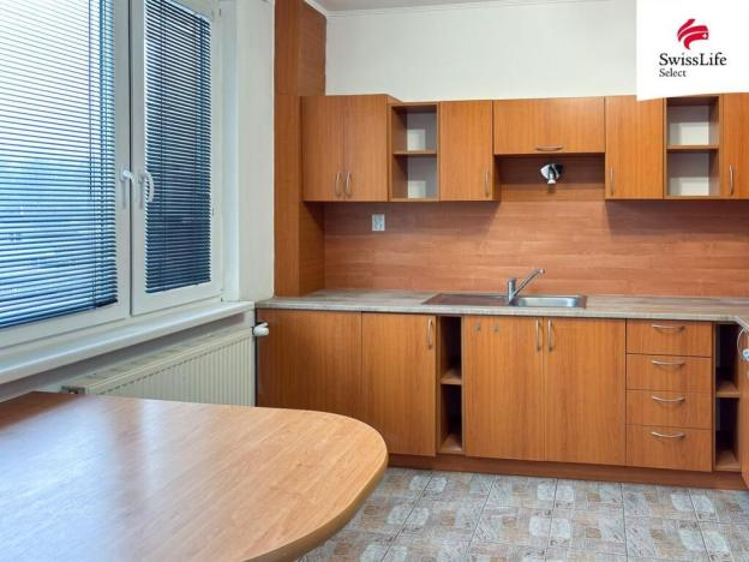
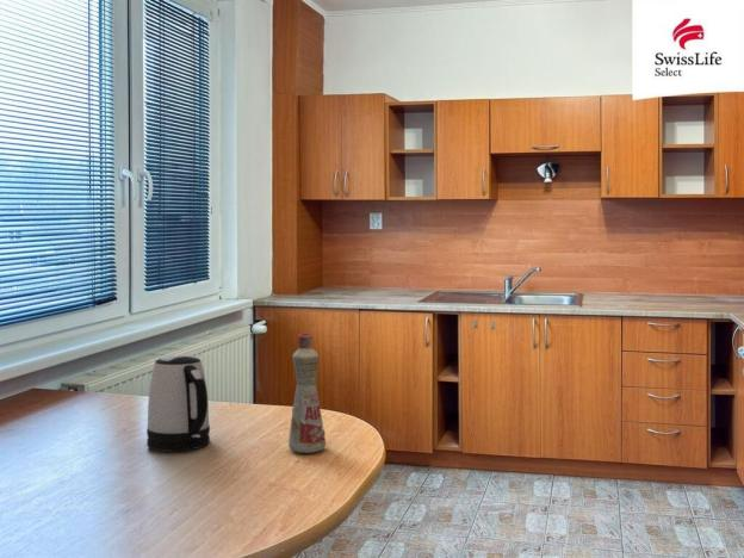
+ bottle [287,331,327,454]
+ kettle [145,354,211,453]
